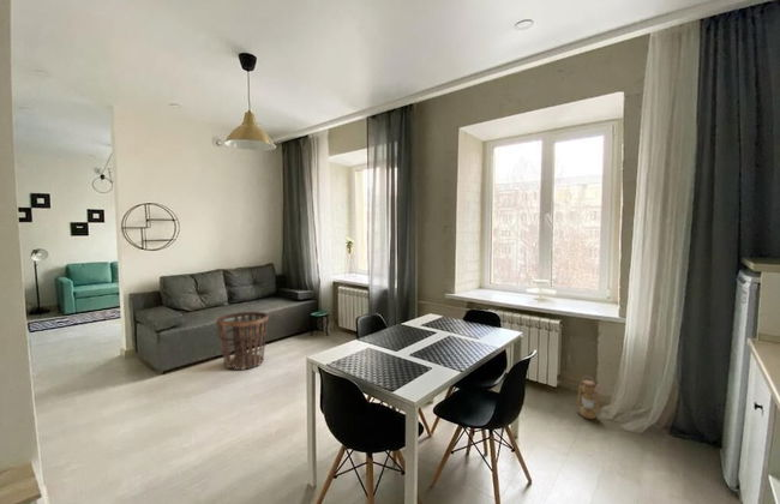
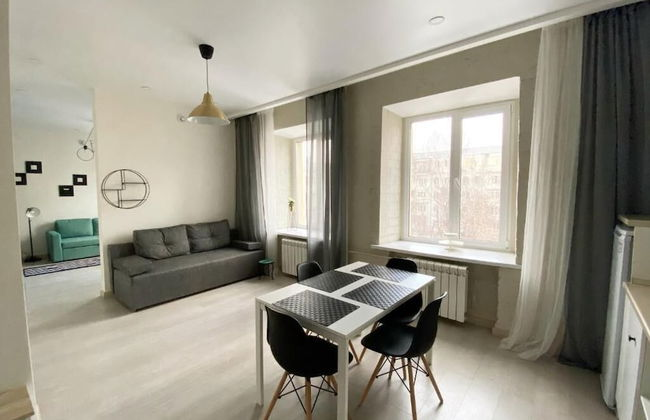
- basket [215,311,269,371]
- lantern [576,374,600,420]
